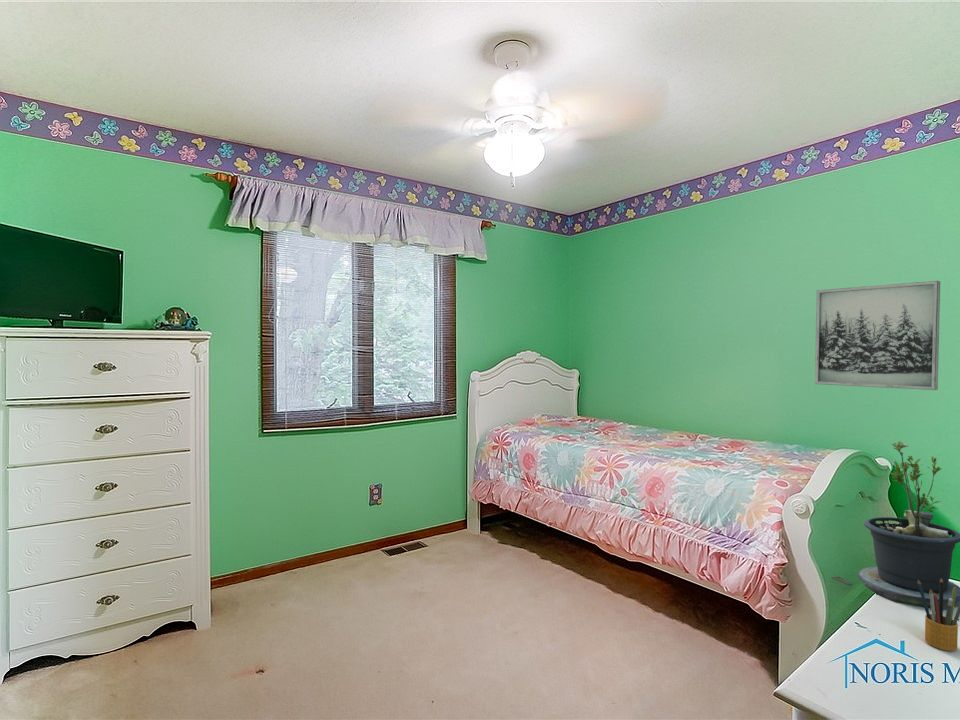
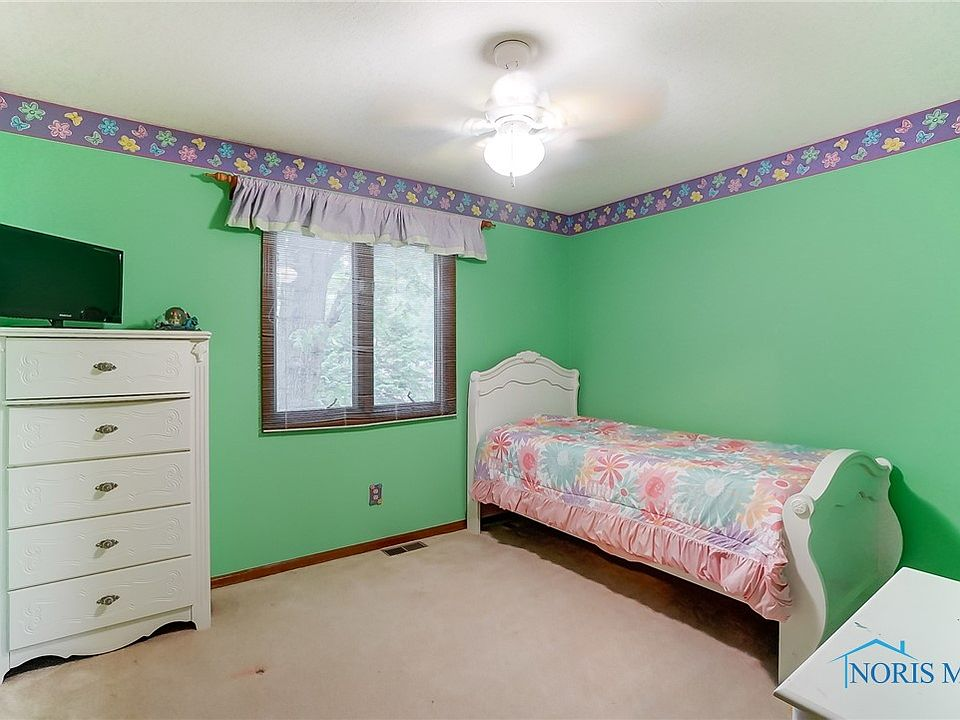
- wall art [814,280,941,391]
- potted plant [830,440,960,611]
- pencil box [918,578,960,652]
